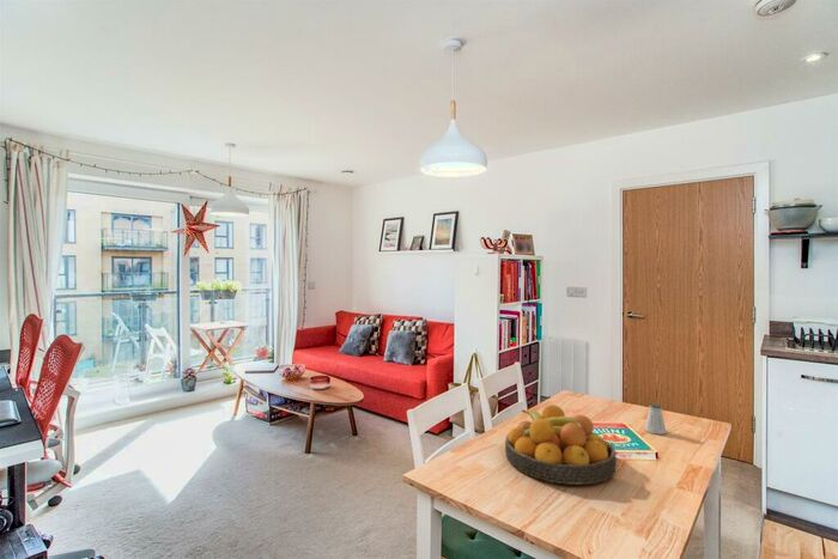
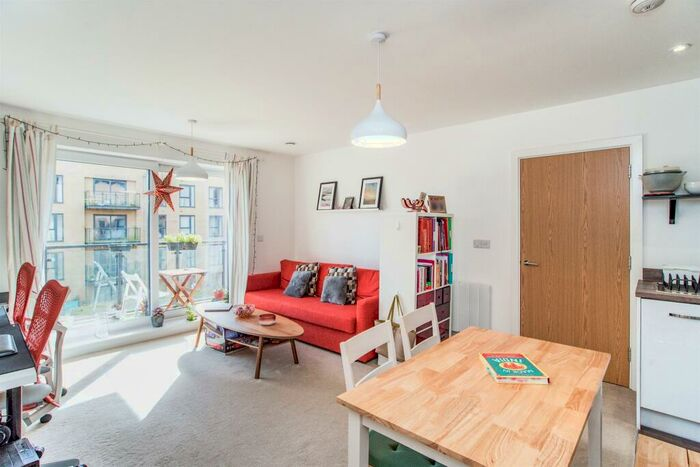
- saltshaker [644,402,667,436]
- fruit bowl [504,403,618,486]
